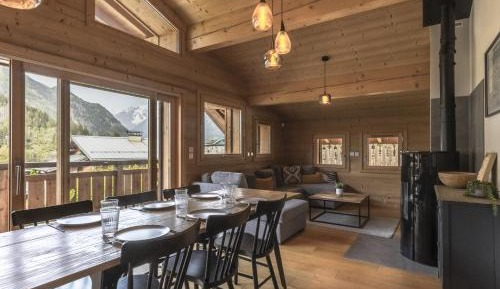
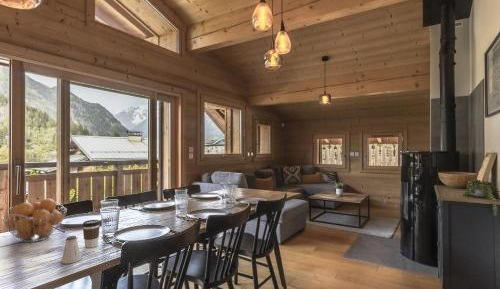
+ saltshaker [61,235,82,265]
+ coffee cup [81,219,101,249]
+ fruit basket [1,198,68,243]
